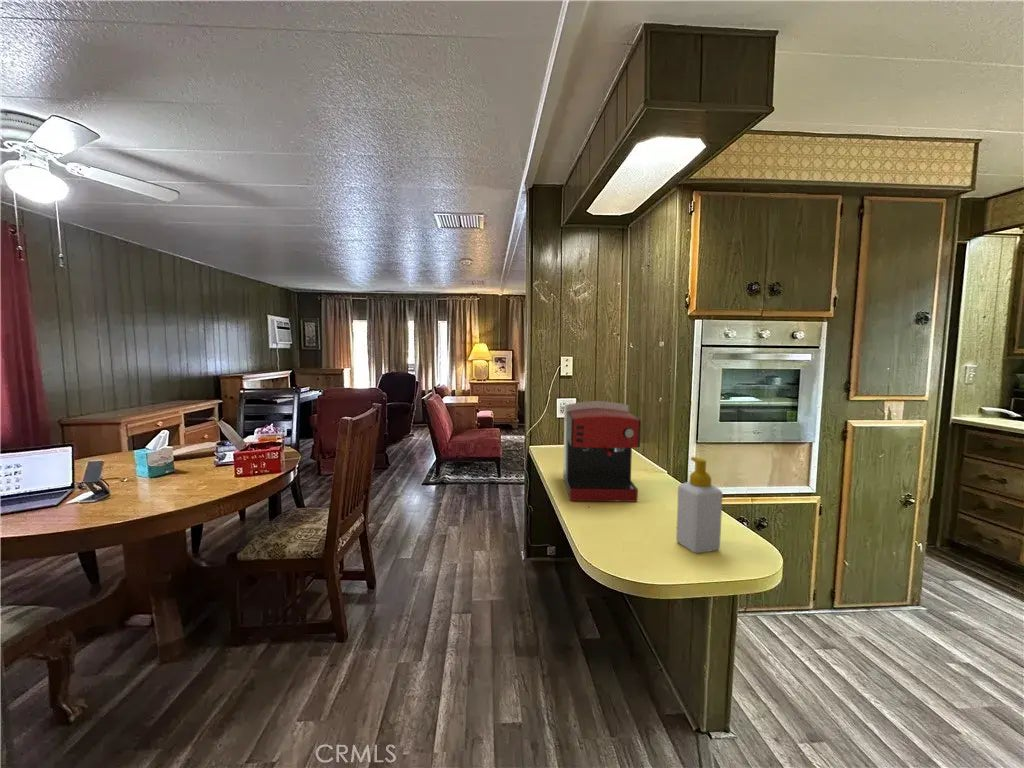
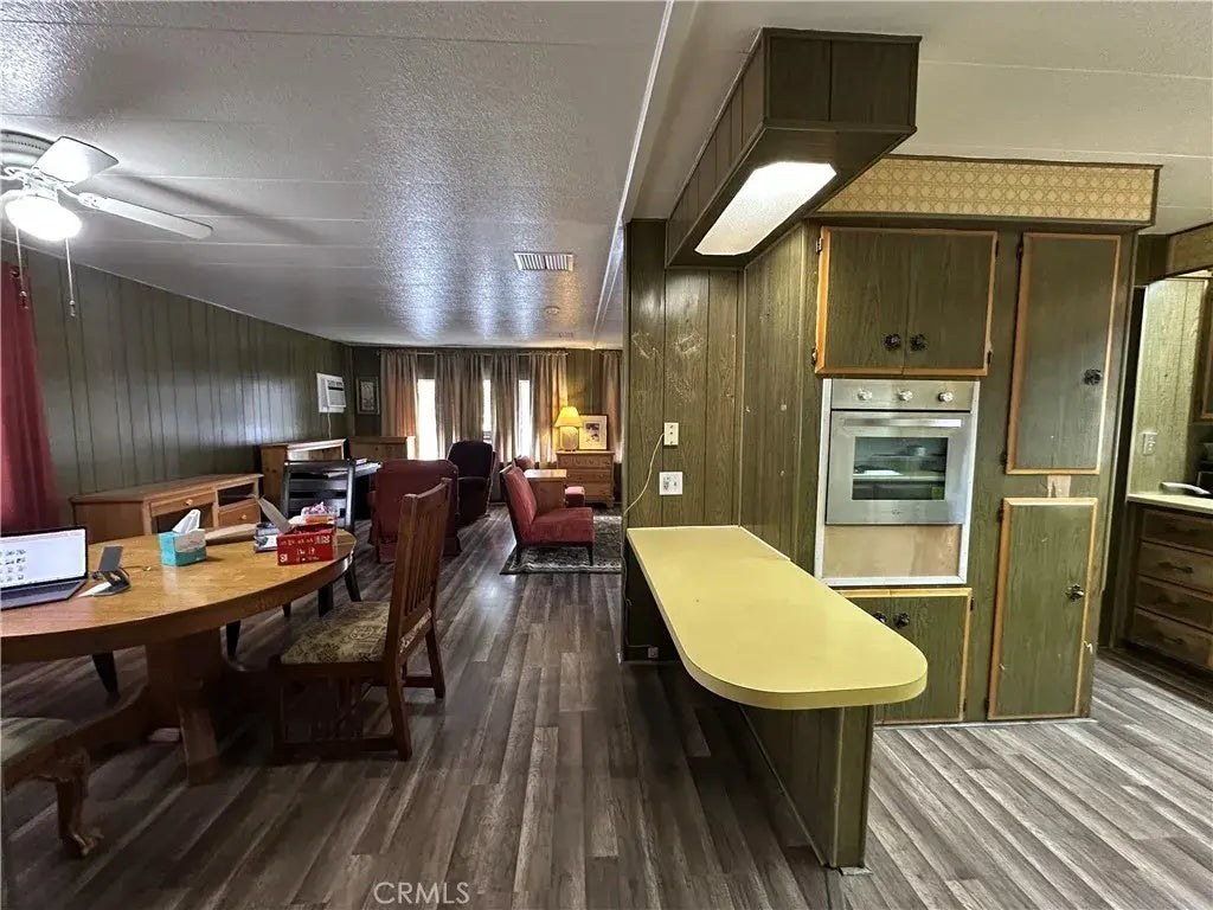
- soap bottle [675,456,724,554]
- coffee maker [562,400,642,503]
